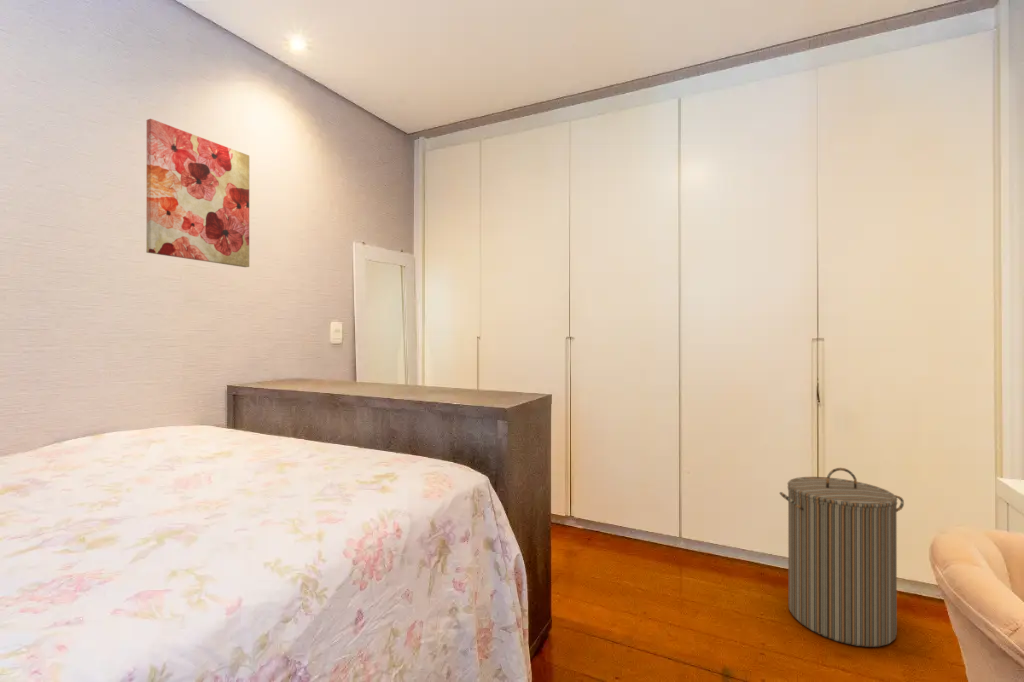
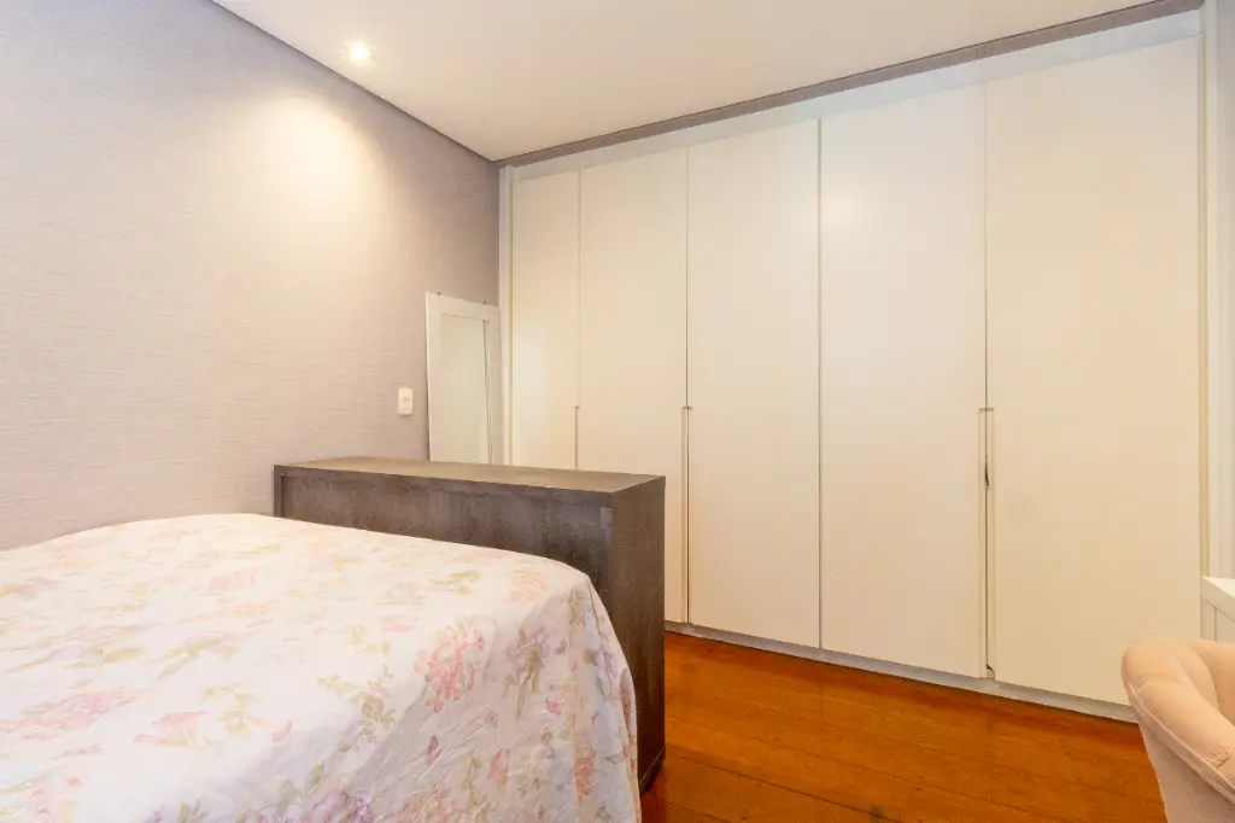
- wall art [146,118,250,268]
- laundry hamper [779,467,905,648]
